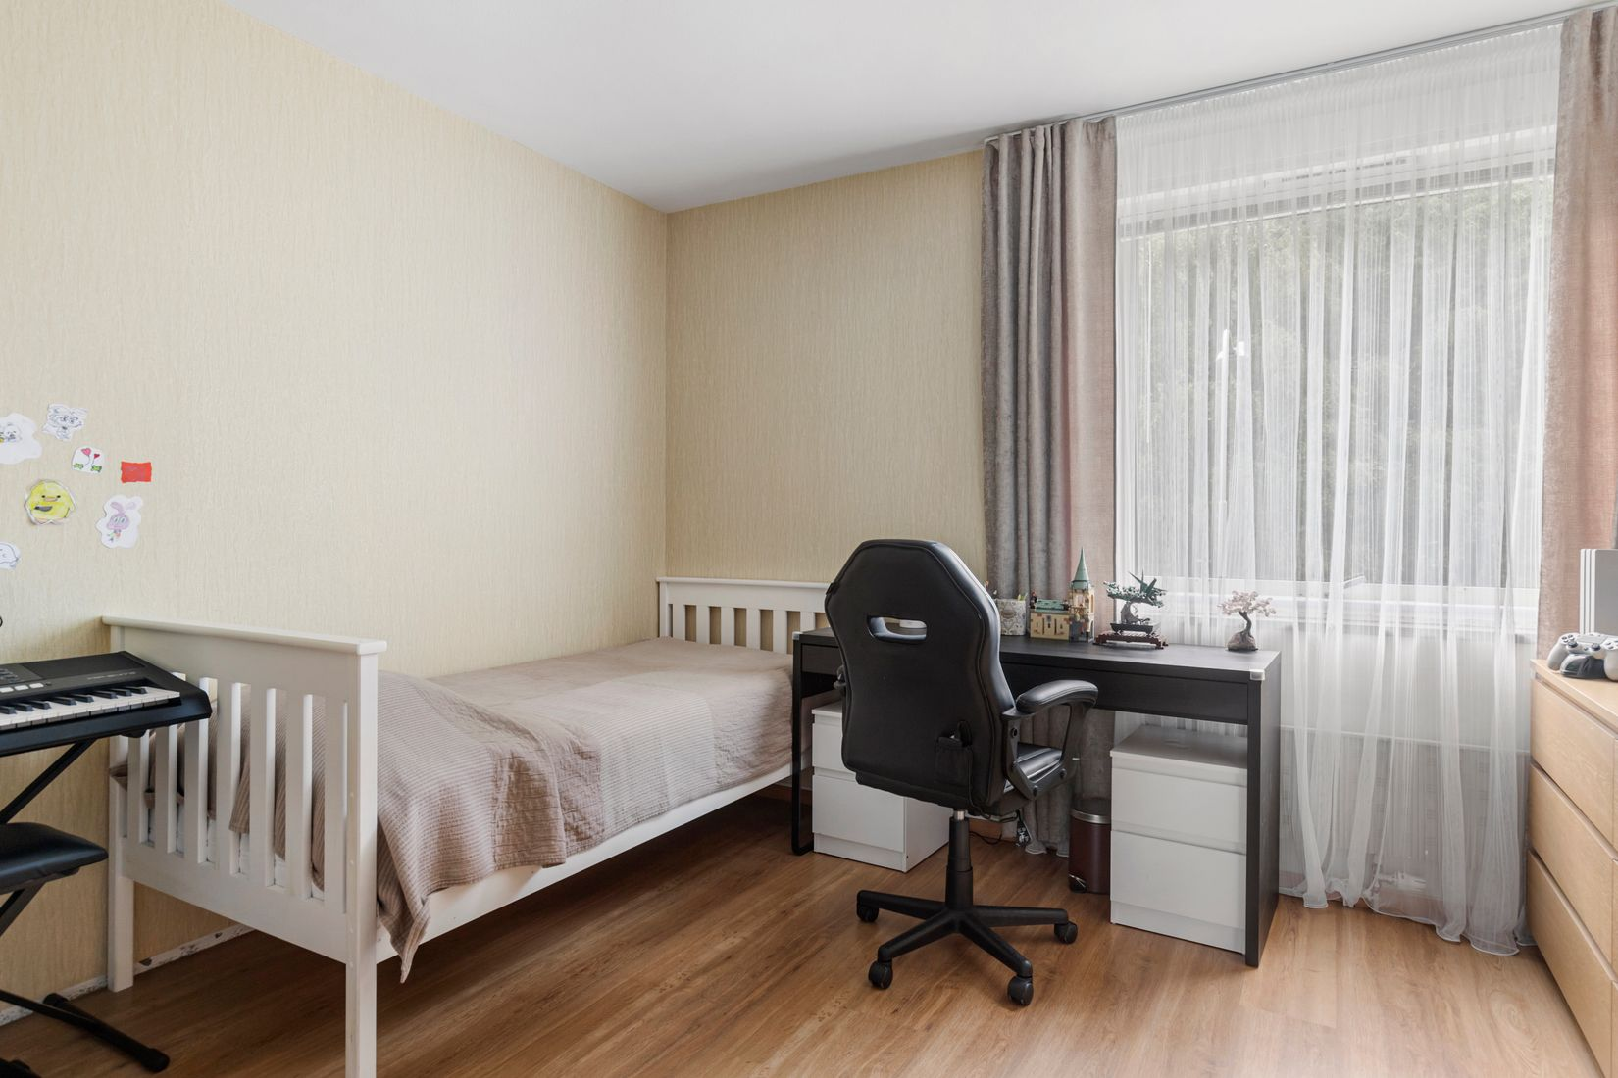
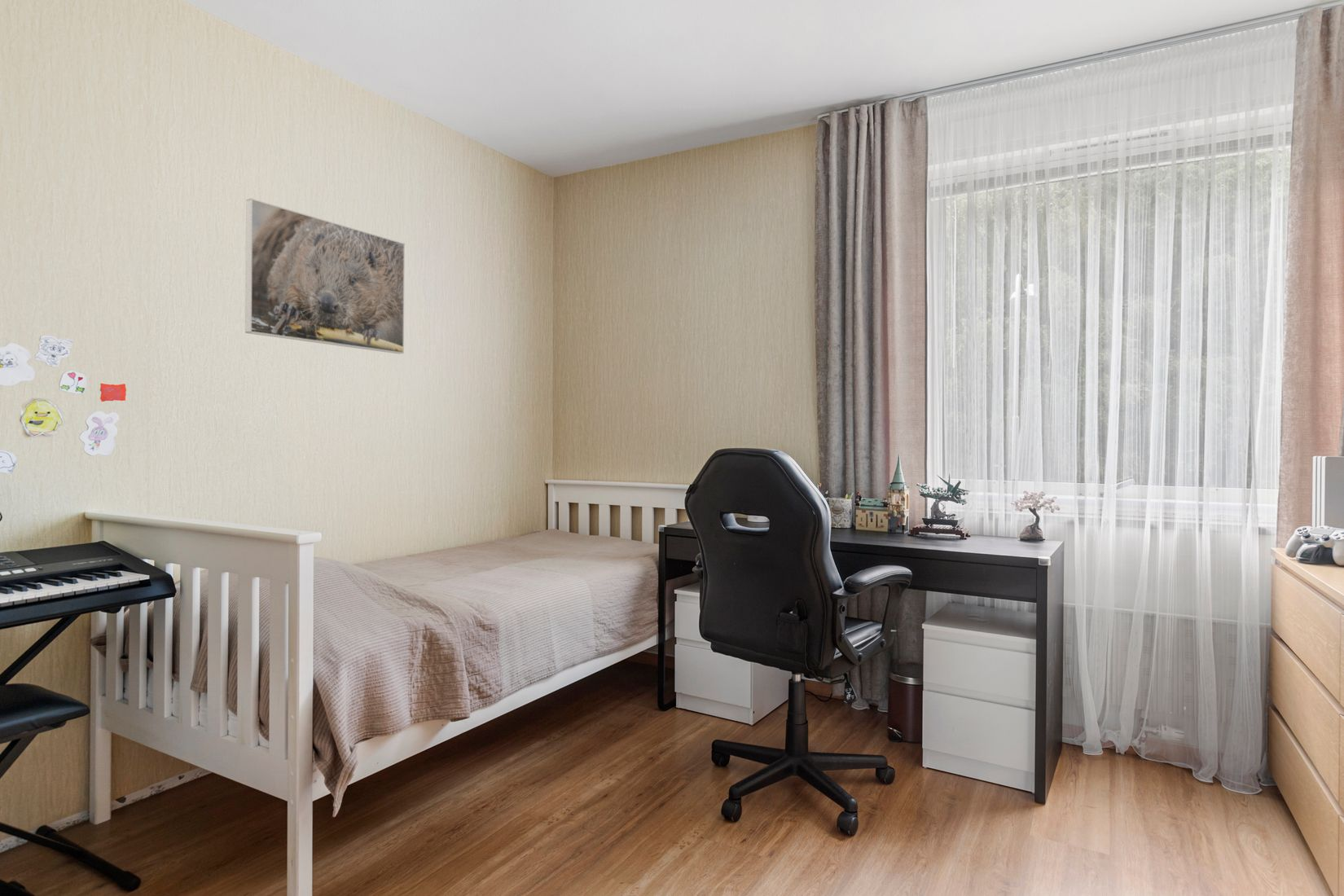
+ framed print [244,198,406,354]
